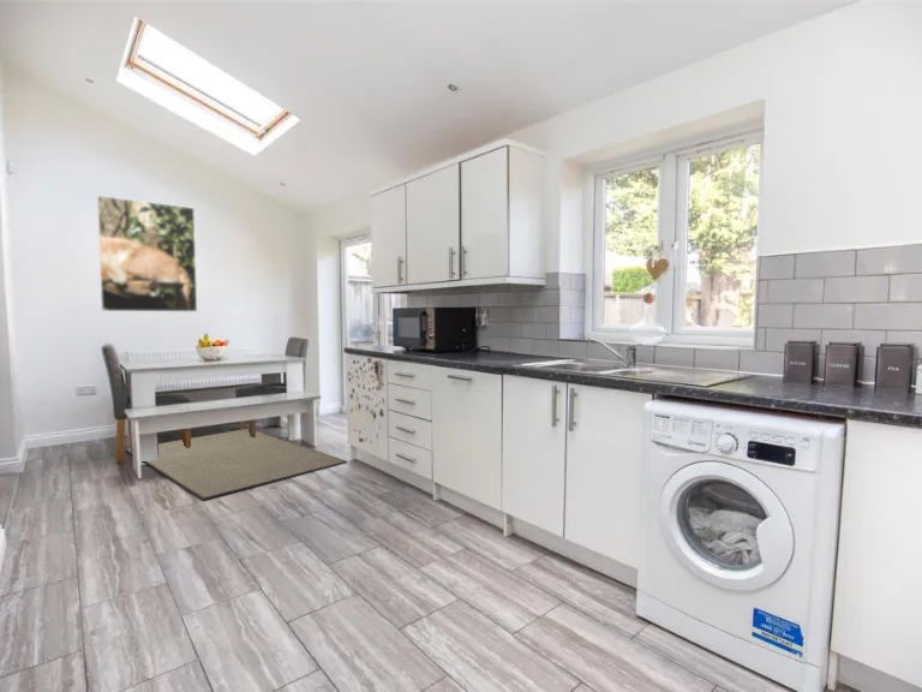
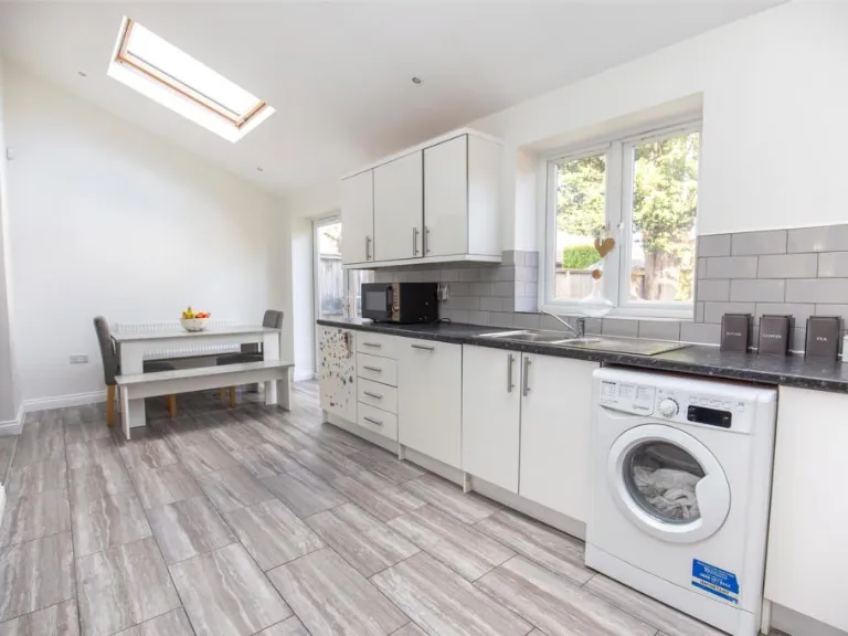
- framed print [96,195,198,312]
- rug [124,428,348,501]
